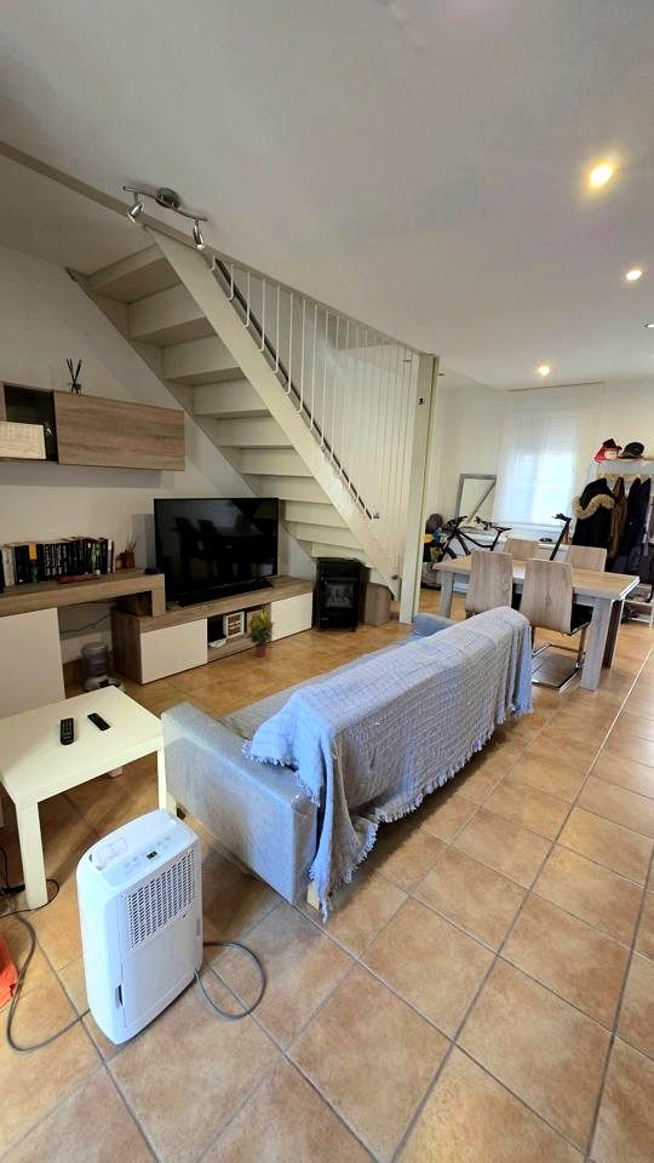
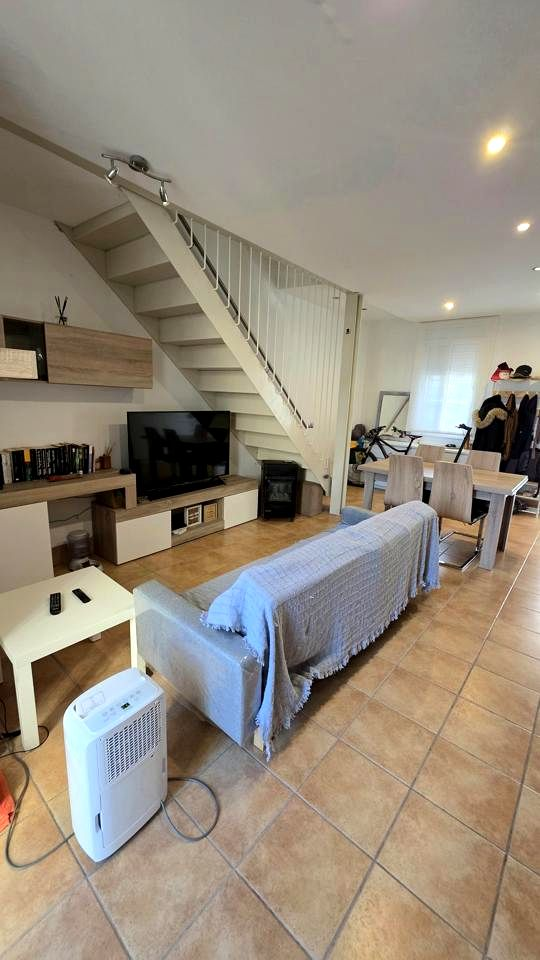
- potted plant [245,609,276,658]
